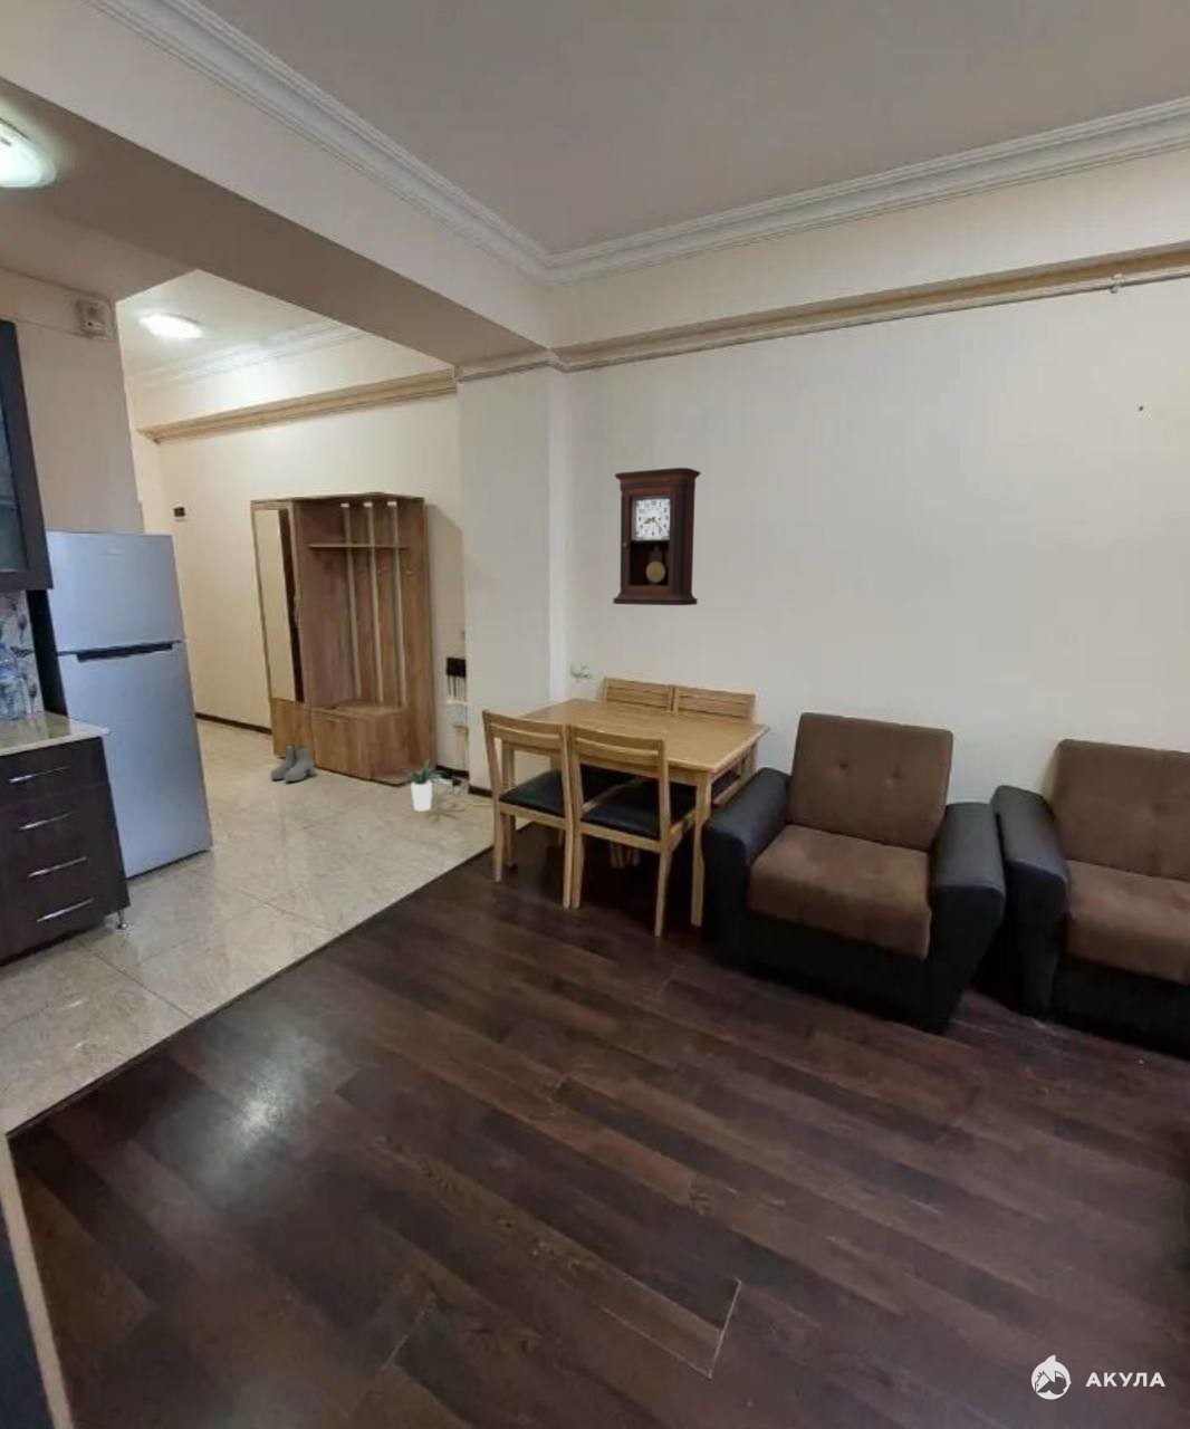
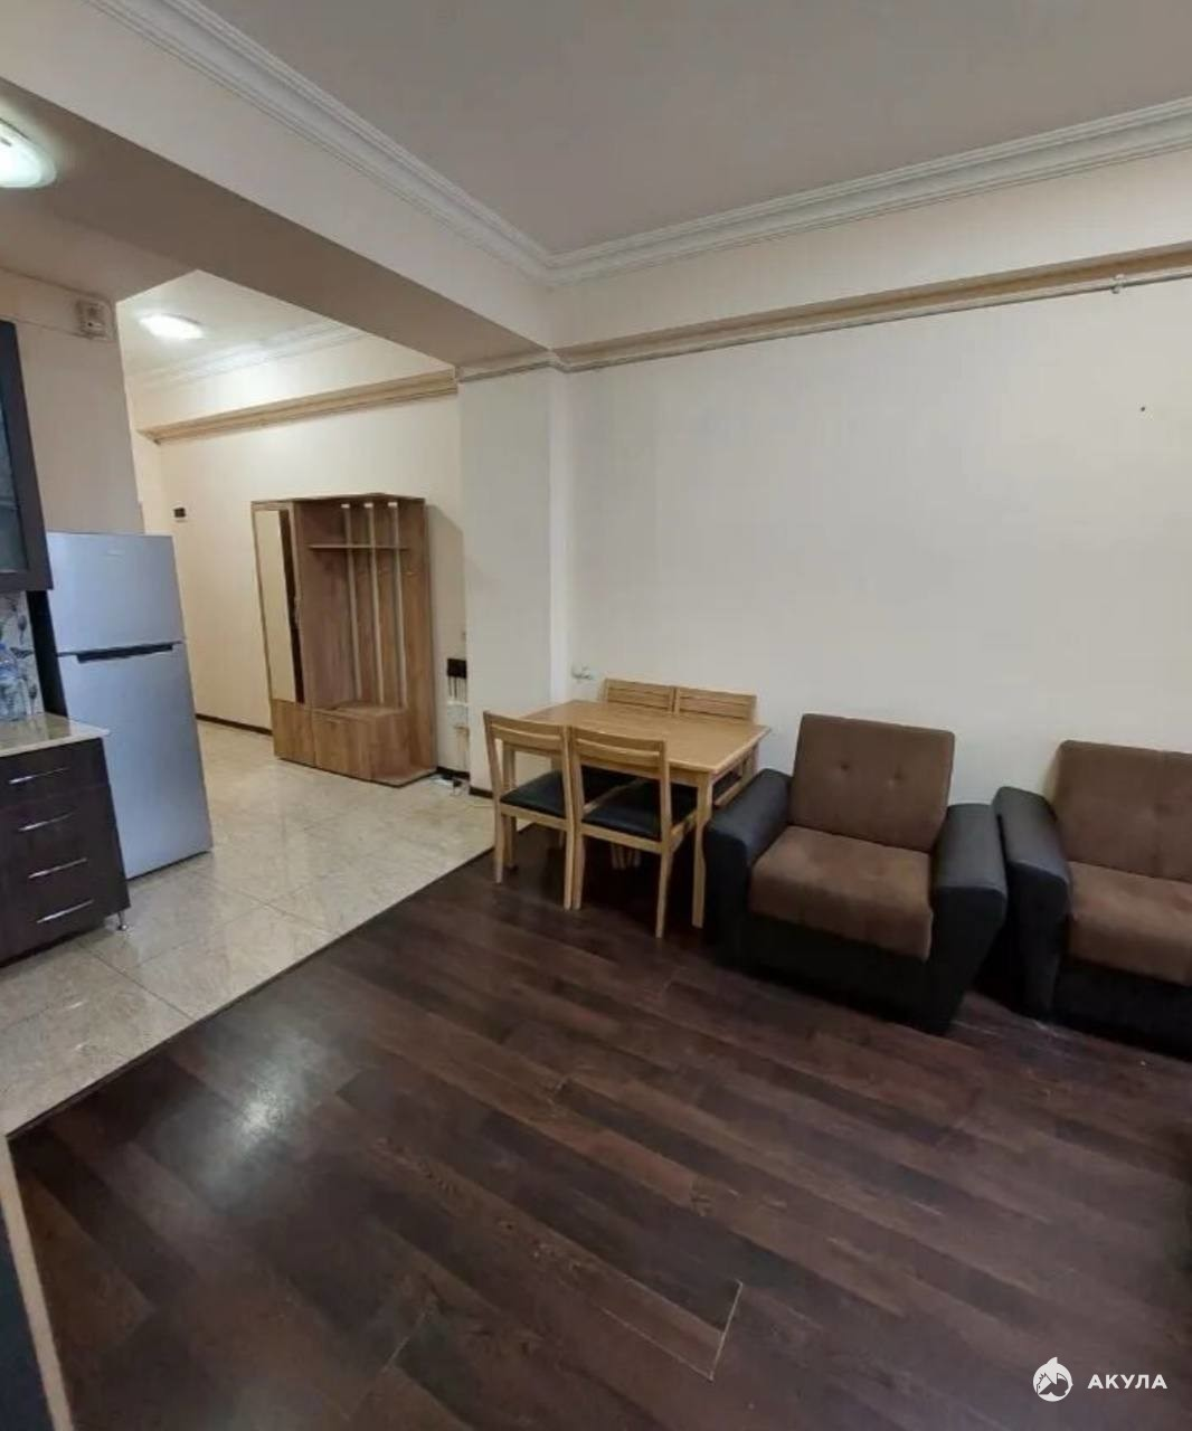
- pendulum clock [612,466,702,606]
- boots [271,743,316,782]
- potted plant [394,758,451,813]
